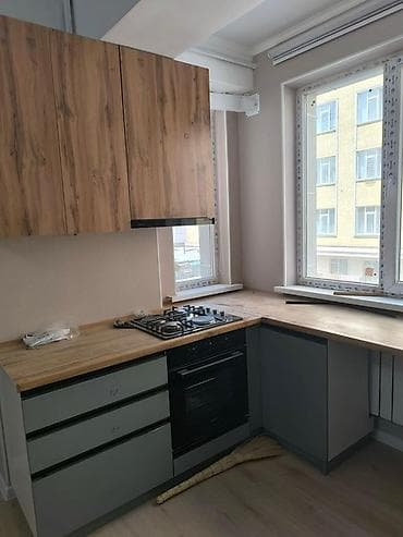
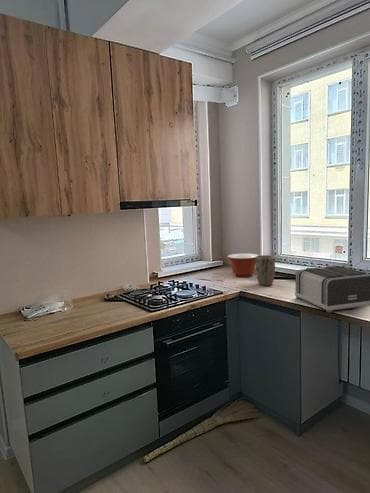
+ plant pot [255,254,276,287]
+ mixing bowl [227,252,260,278]
+ toaster [294,265,370,314]
